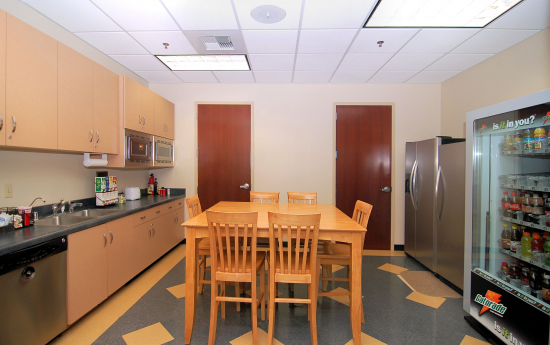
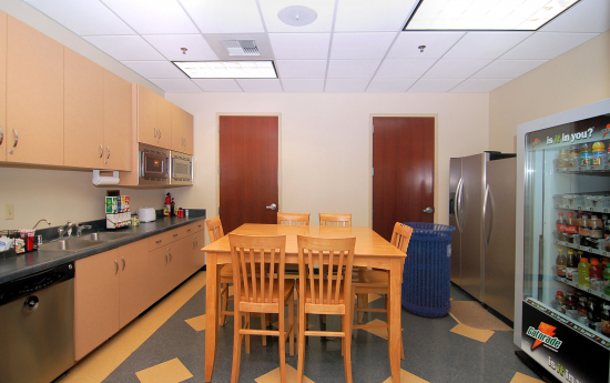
+ recycling bin [400,222,457,319]
